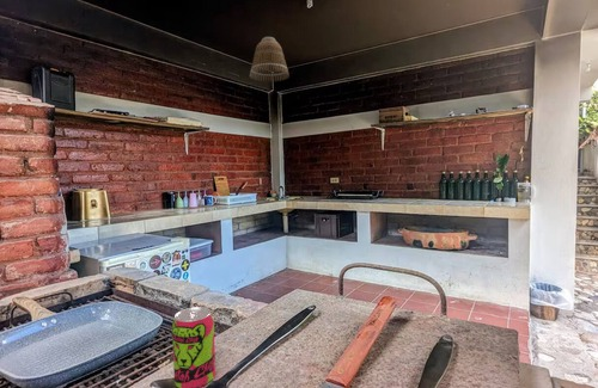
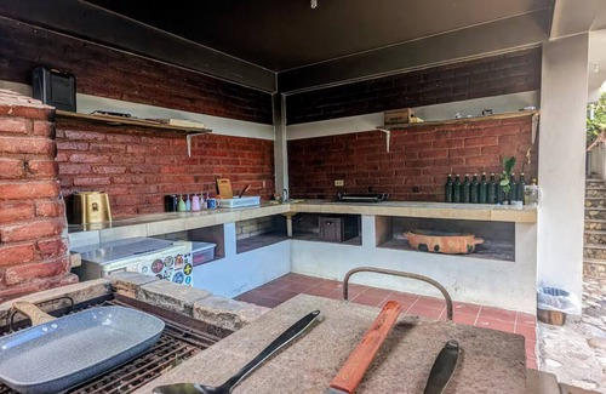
- lamp shade [249,36,291,82]
- beverage can [171,306,216,388]
